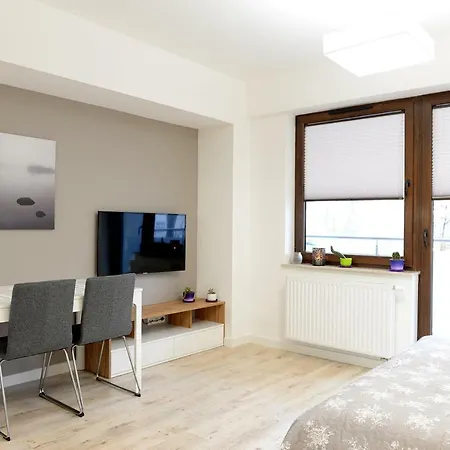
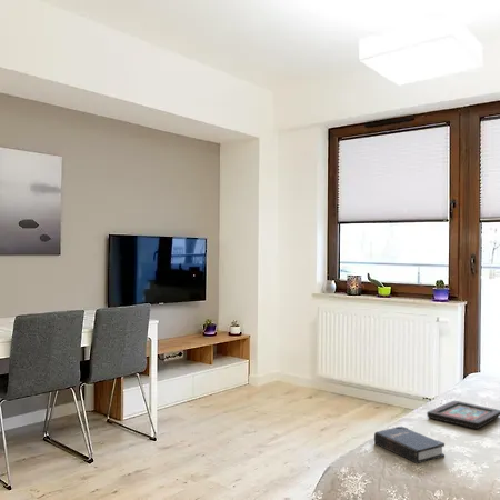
+ hardback book [373,424,446,464]
+ religious icon [426,400,500,430]
